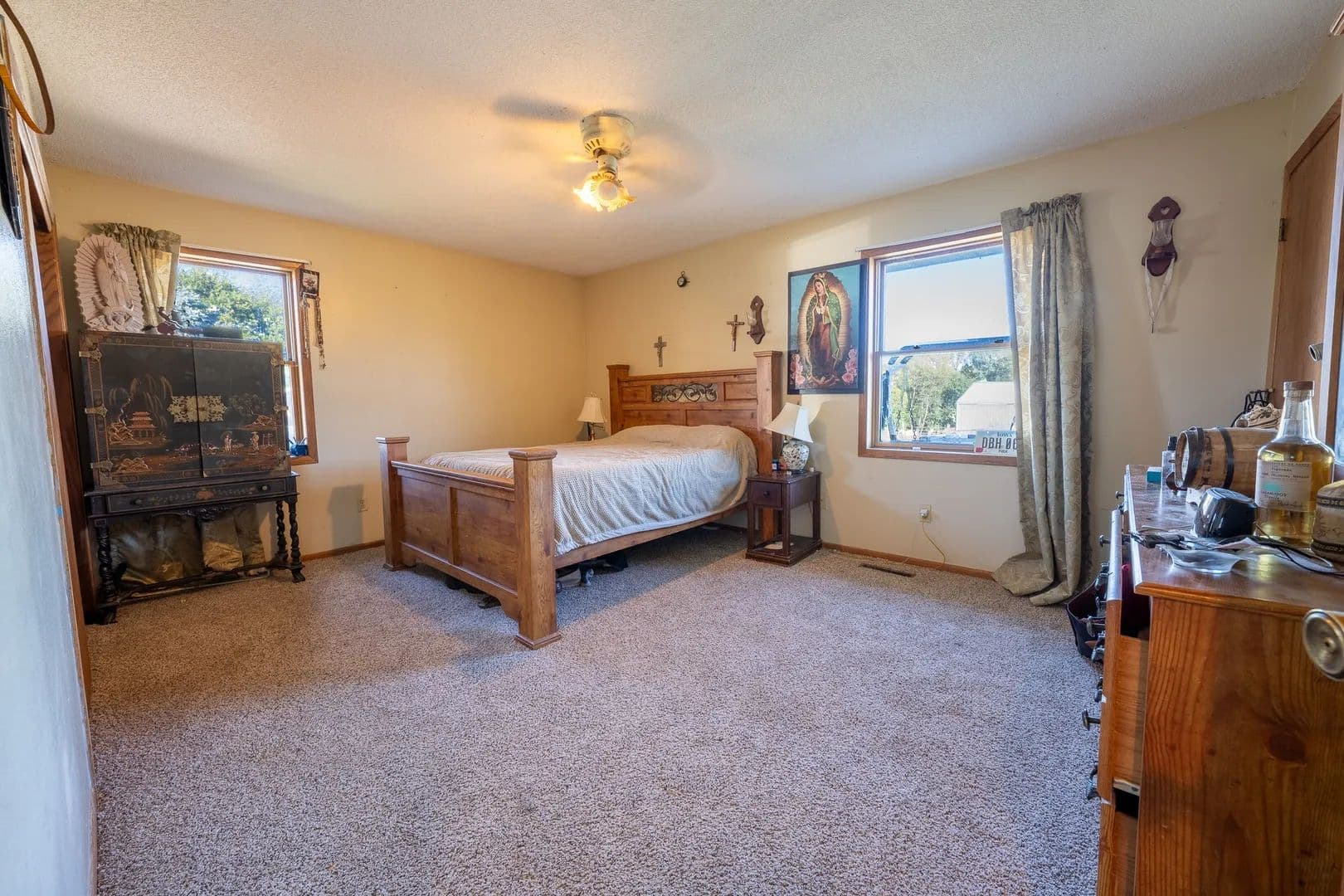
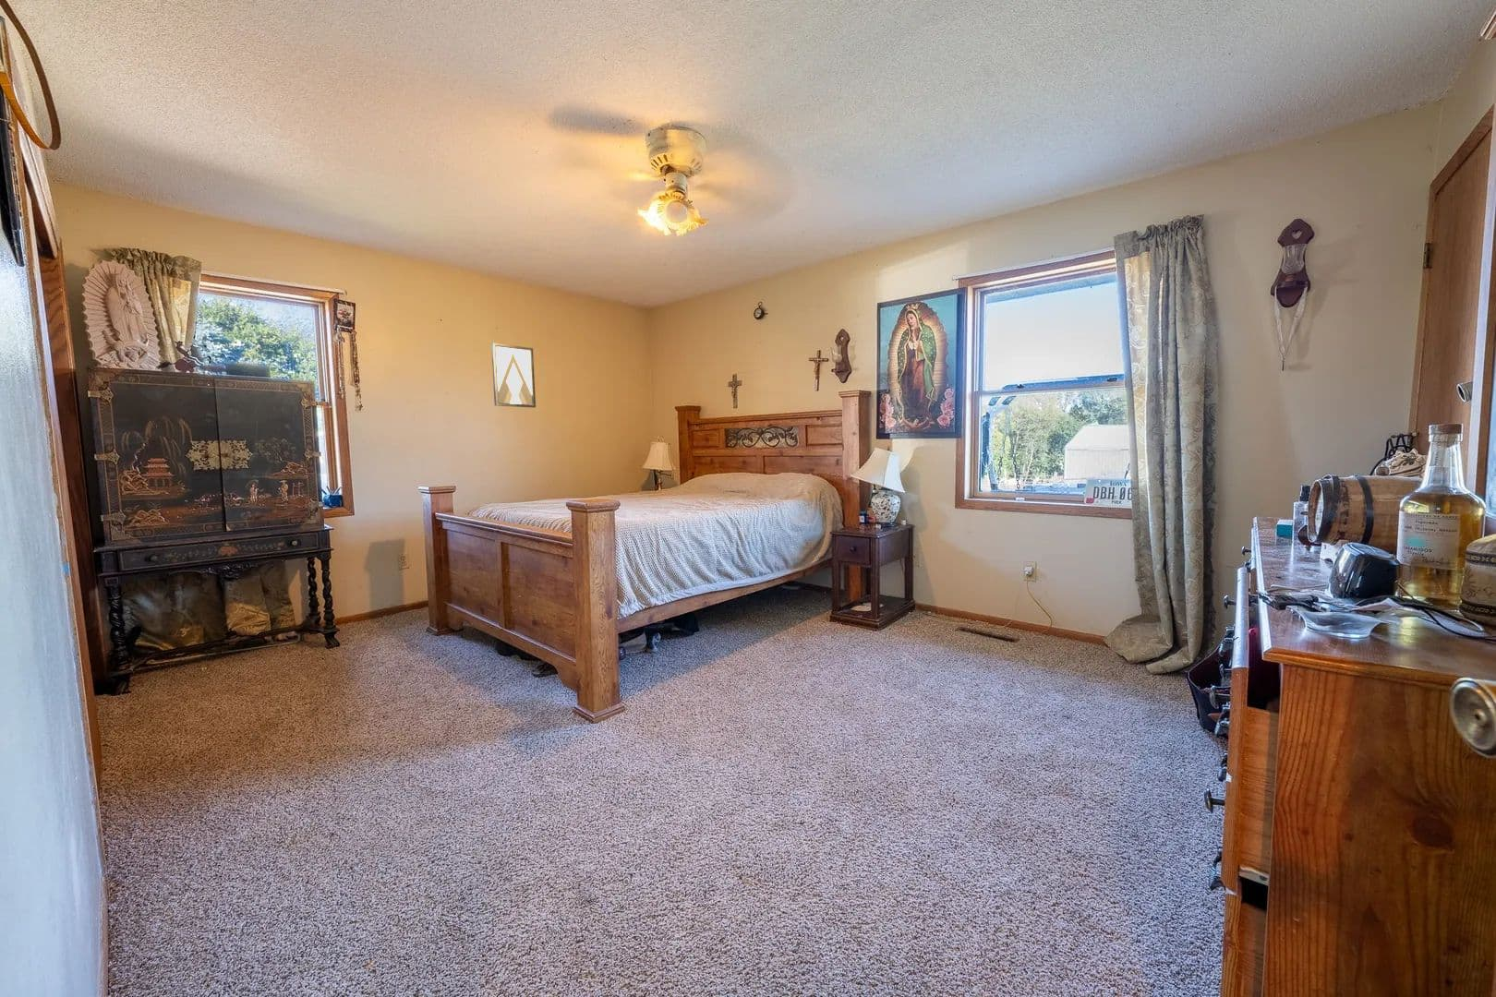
+ wall art [491,343,537,408]
